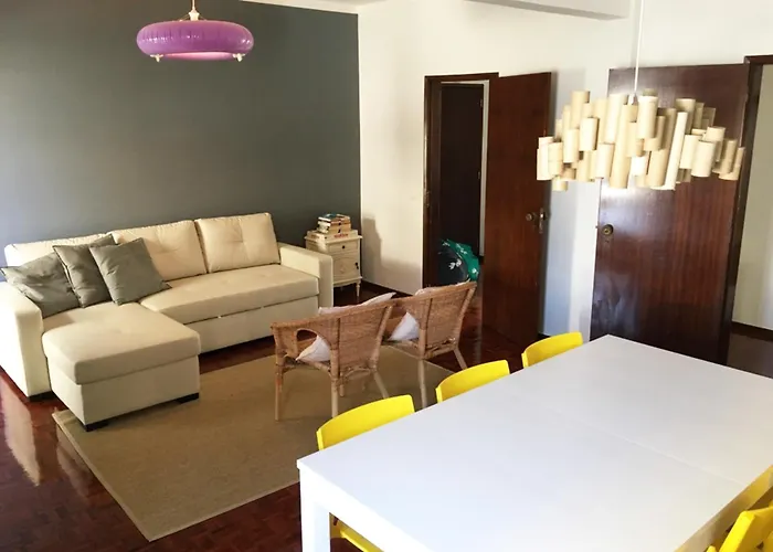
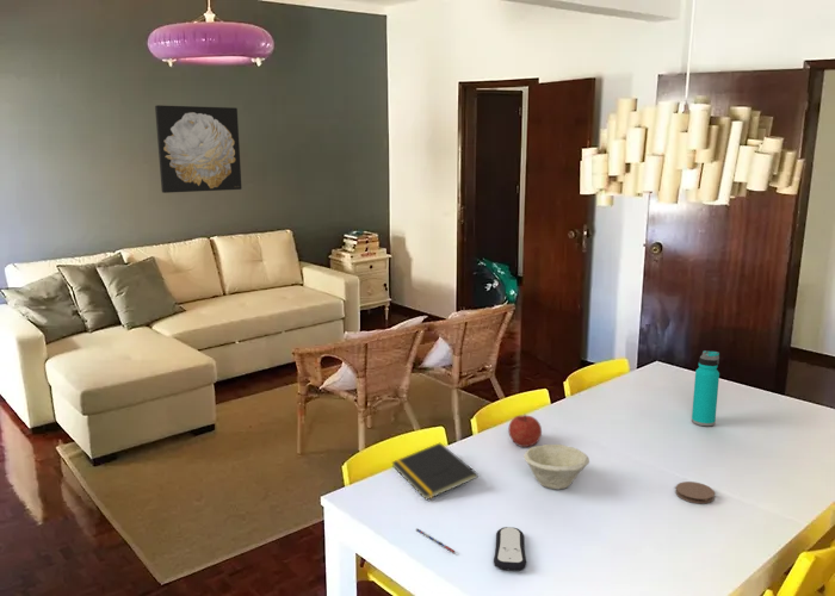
+ wall art [154,104,243,194]
+ pen [415,527,456,554]
+ water bottle [691,349,720,427]
+ notepad [391,442,480,501]
+ fruit [507,414,543,448]
+ remote control [493,526,527,572]
+ bowl [522,443,590,491]
+ coaster [674,480,716,504]
